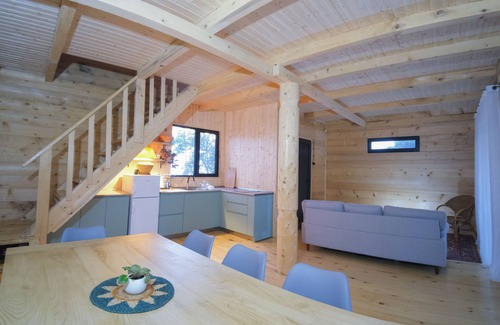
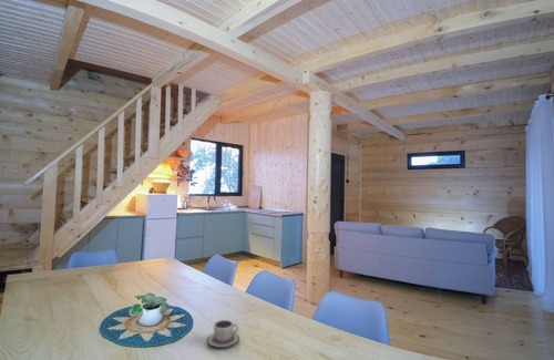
+ cup [206,319,240,349]
